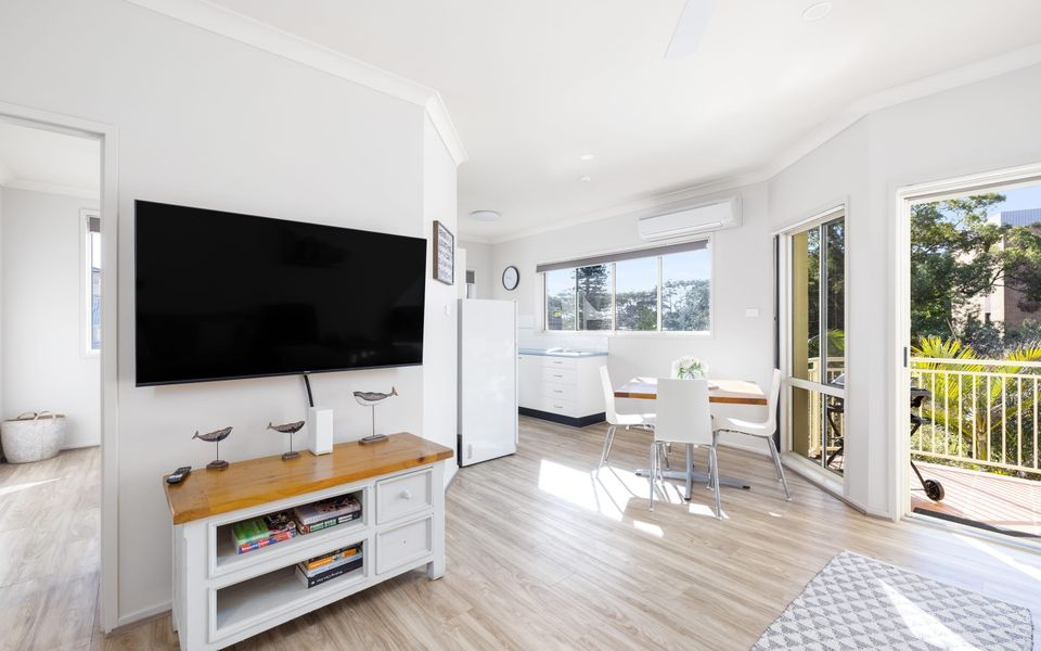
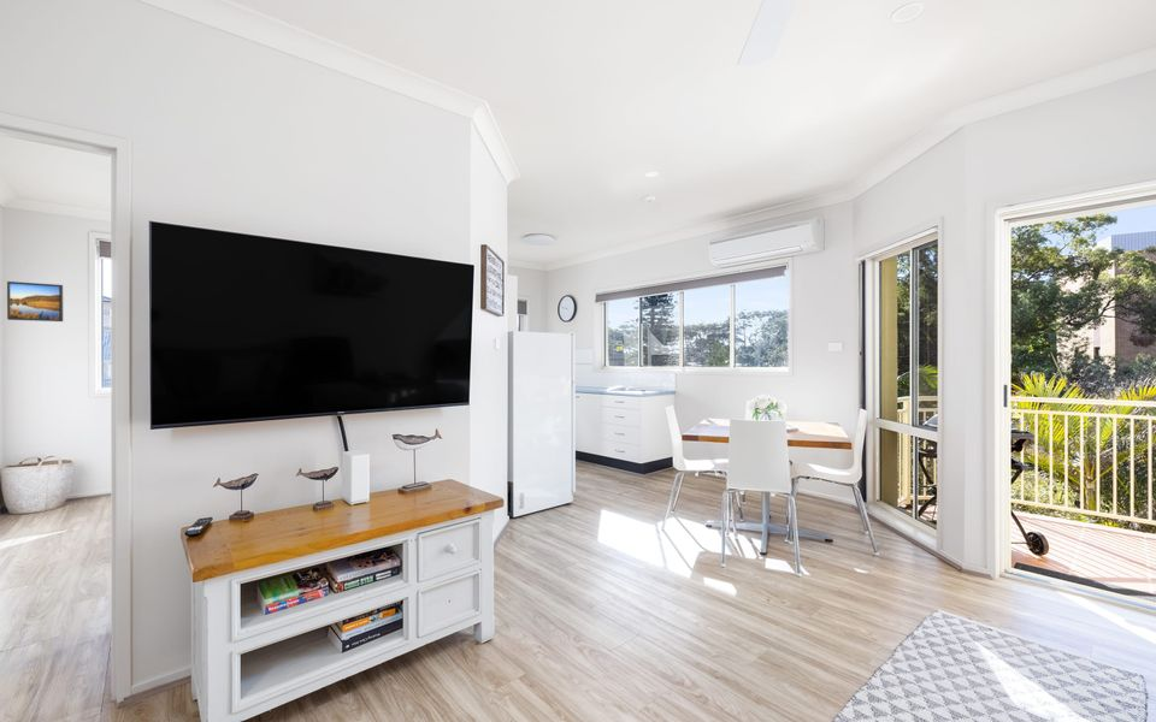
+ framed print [6,280,64,322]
